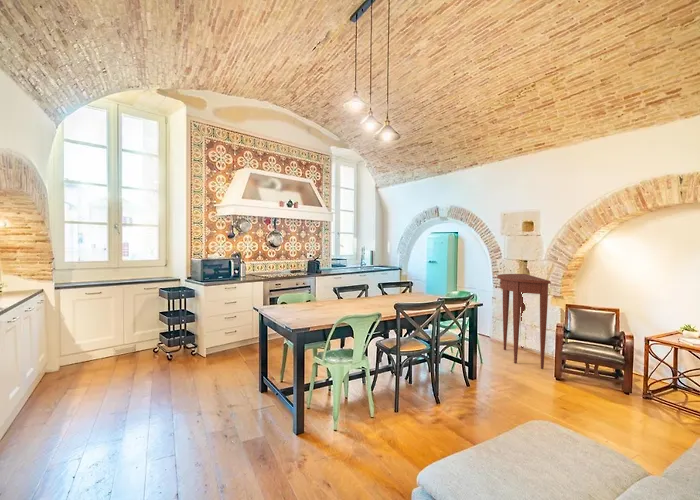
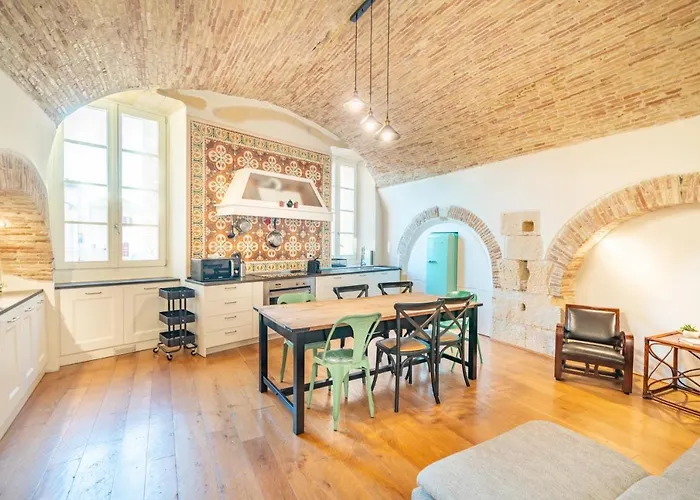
- console table [496,273,552,369]
